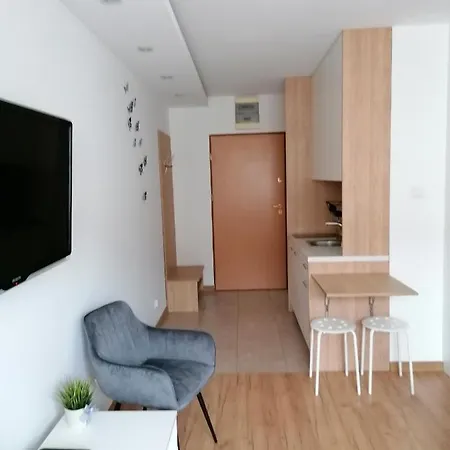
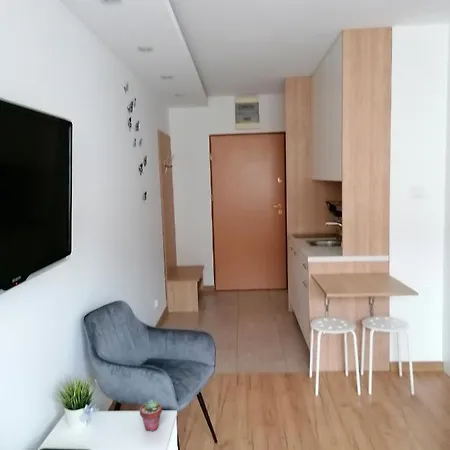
+ potted succulent [139,398,163,432]
